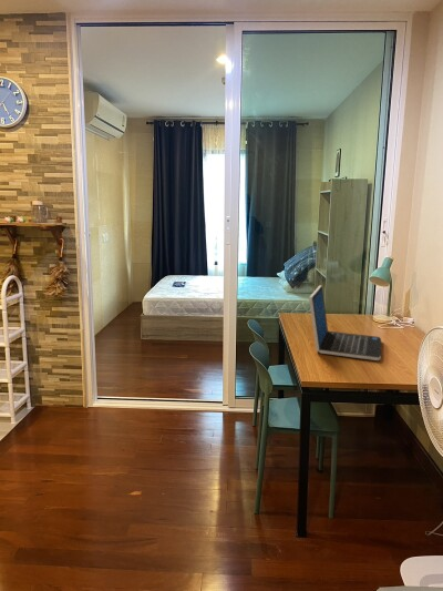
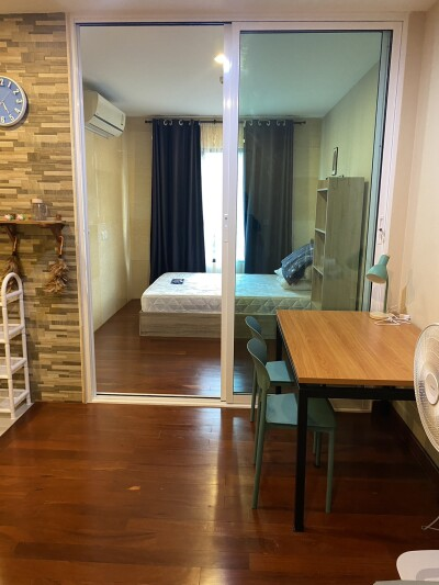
- laptop [308,284,382,361]
